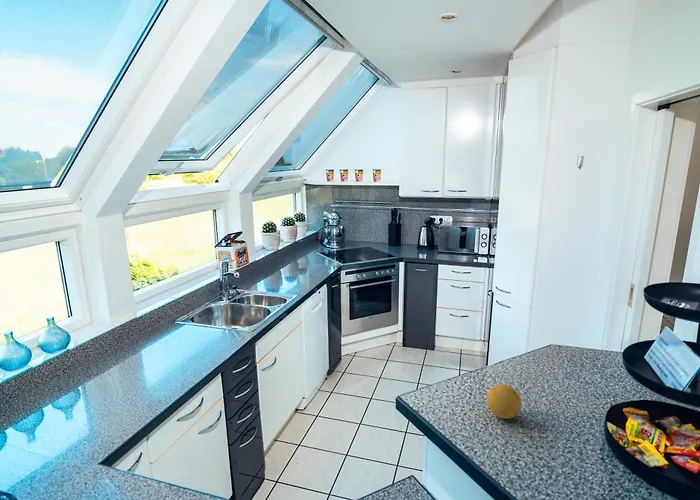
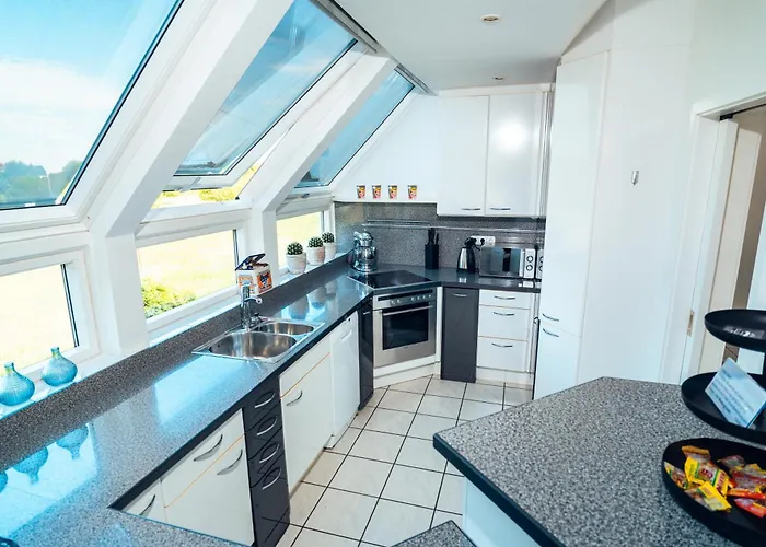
- fruit [486,383,522,420]
